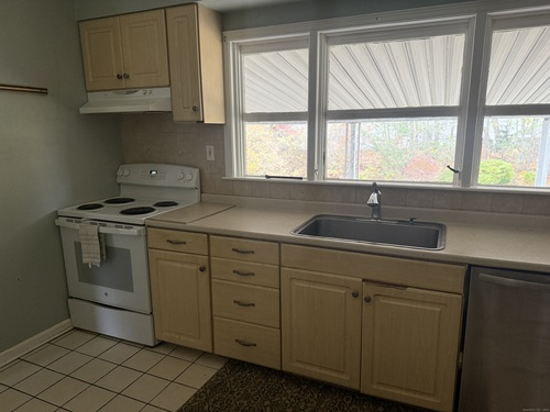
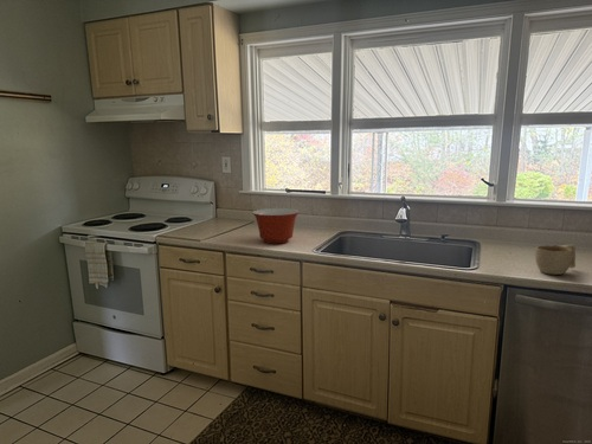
+ mixing bowl [251,207,301,245]
+ cup [534,244,577,276]
